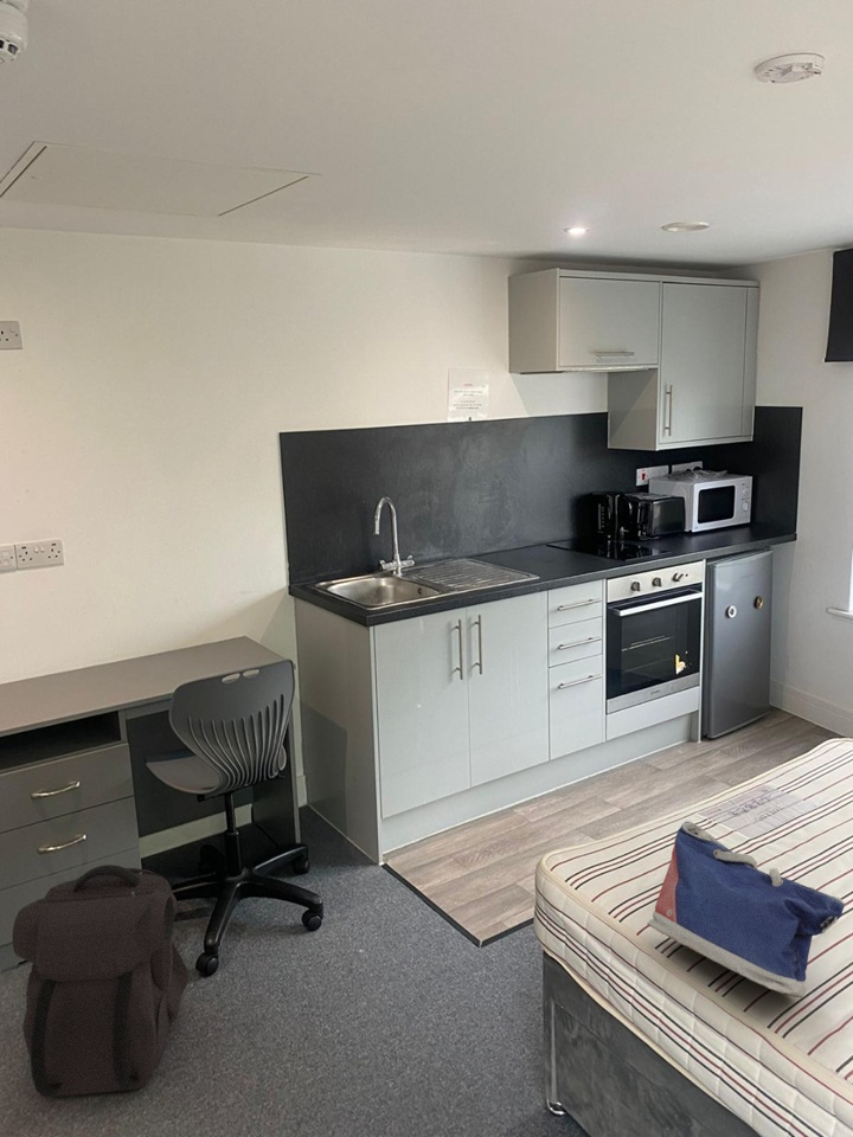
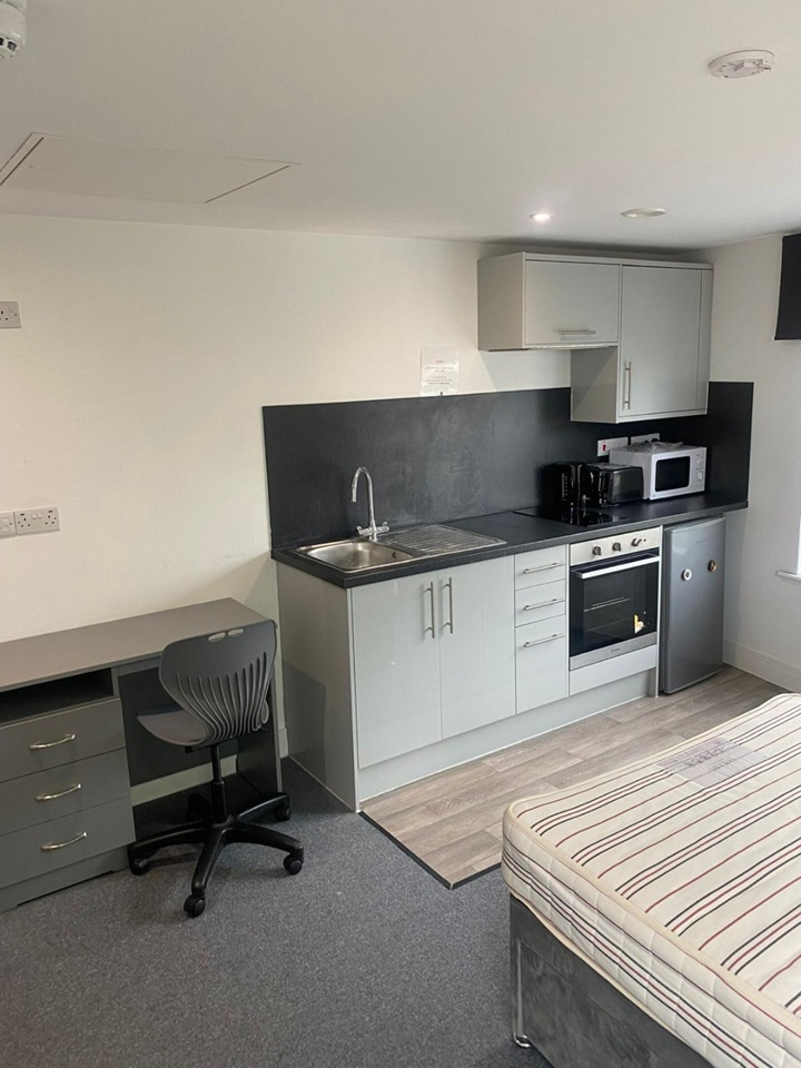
- backpack [12,863,190,1098]
- tote bag [646,821,847,998]
